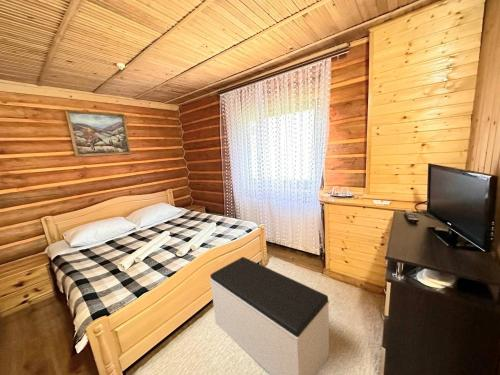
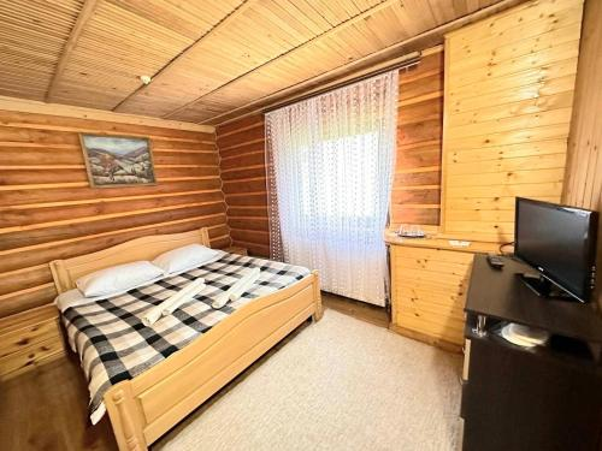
- bench [209,256,330,375]
